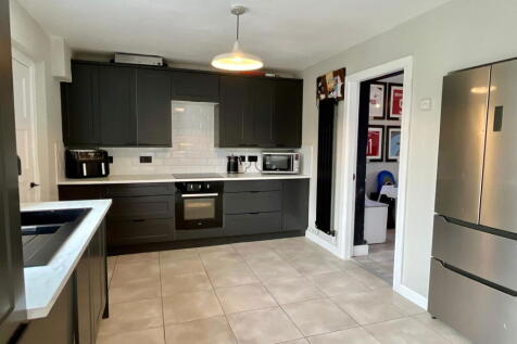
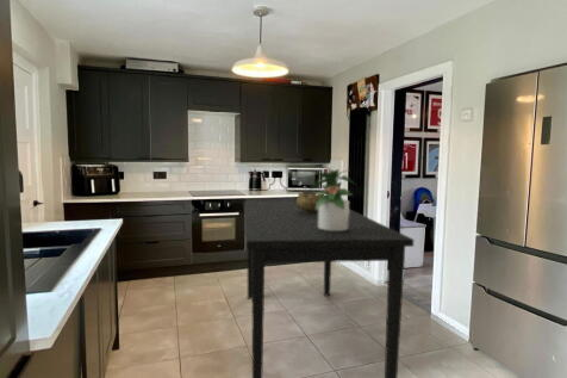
+ potted plant [307,168,357,231]
+ dining table [243,200,415,378]
+ decorative bowl [295,191,325,213]
